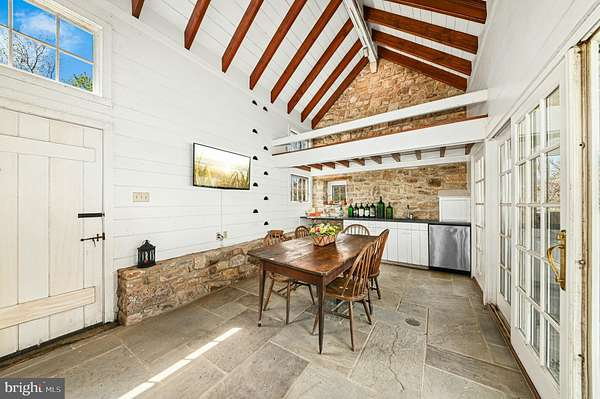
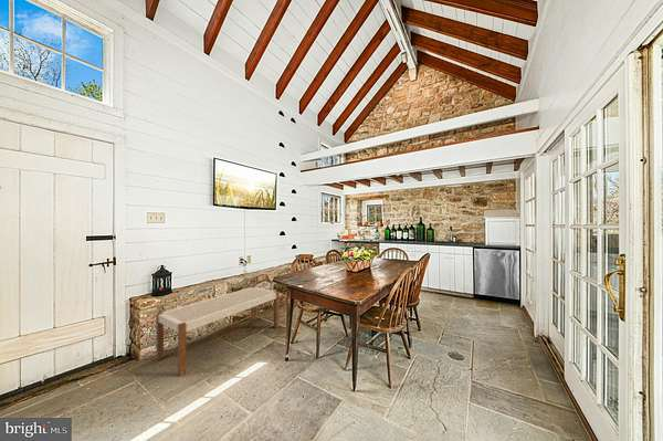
+ bench [155,285,280,378]
